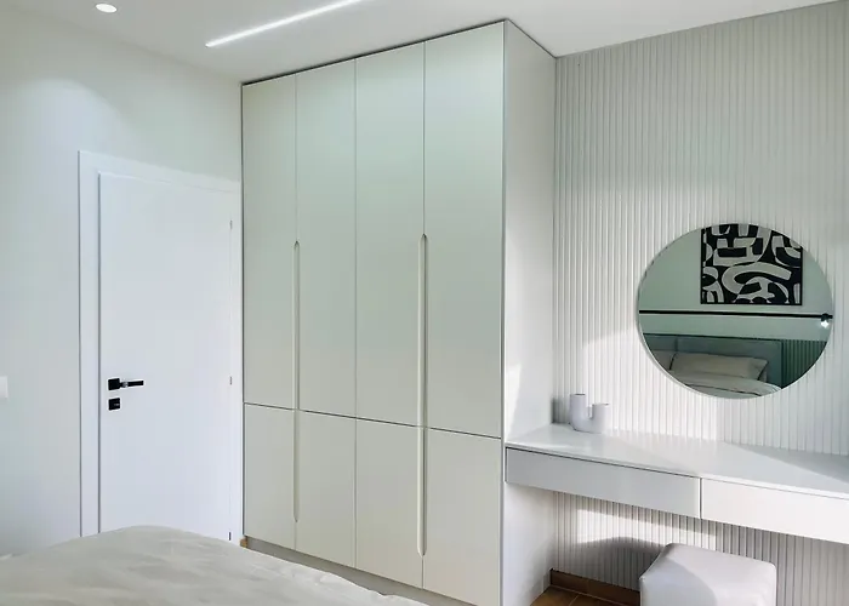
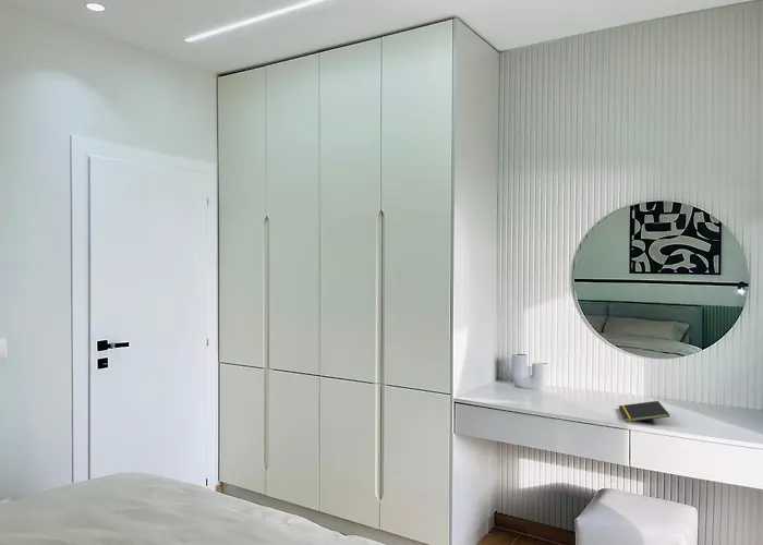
+ notepad [617,400,670,423]
